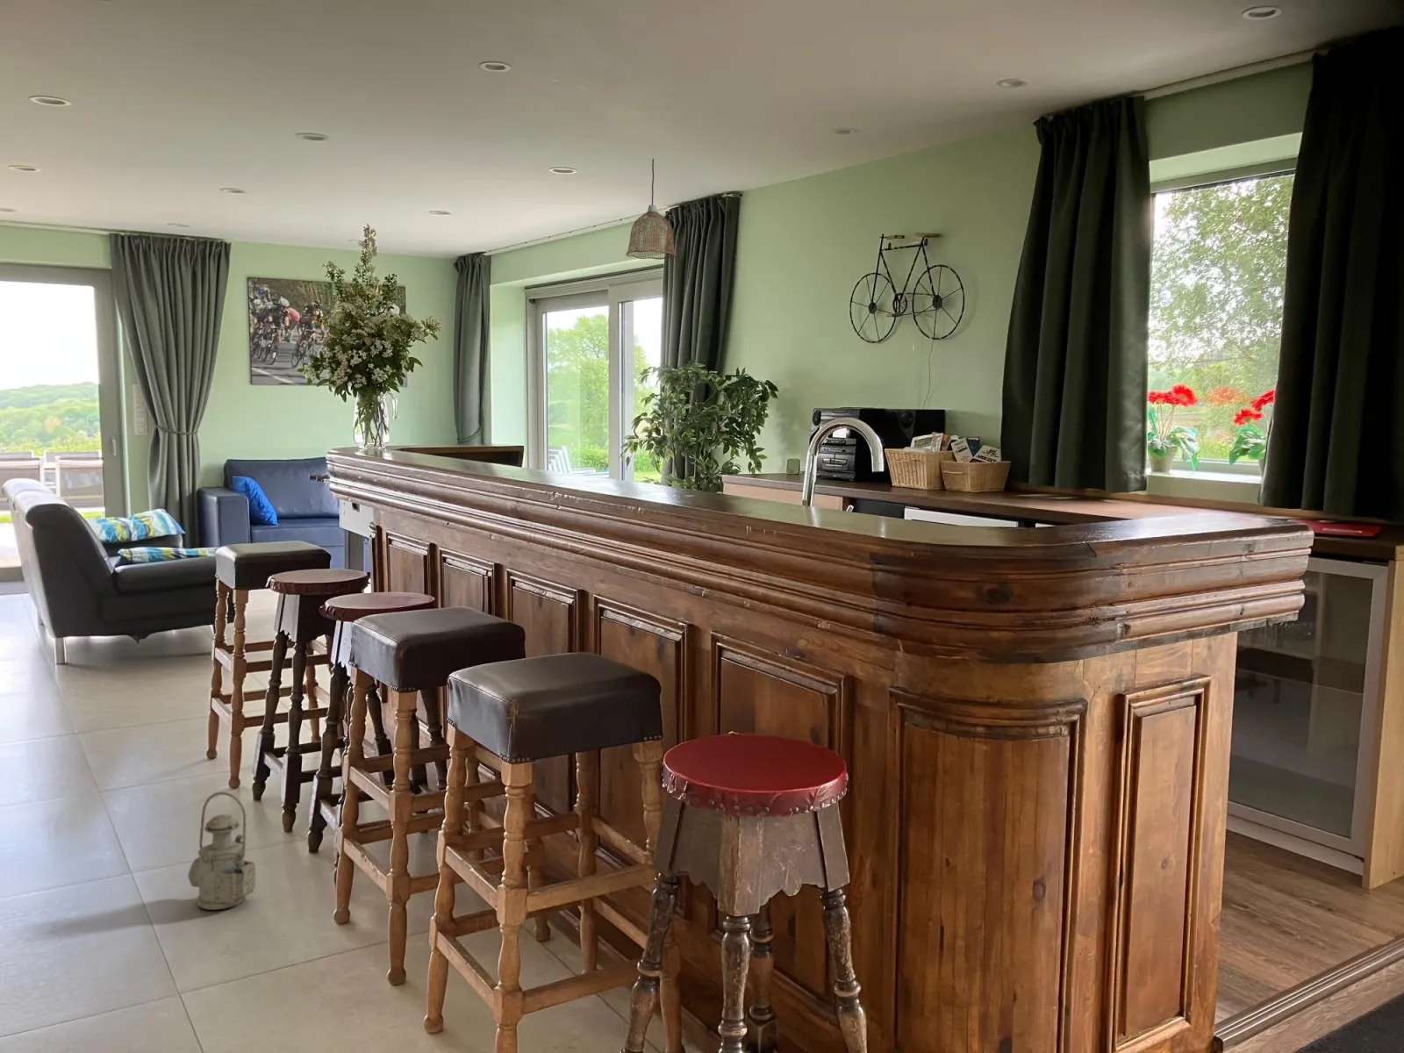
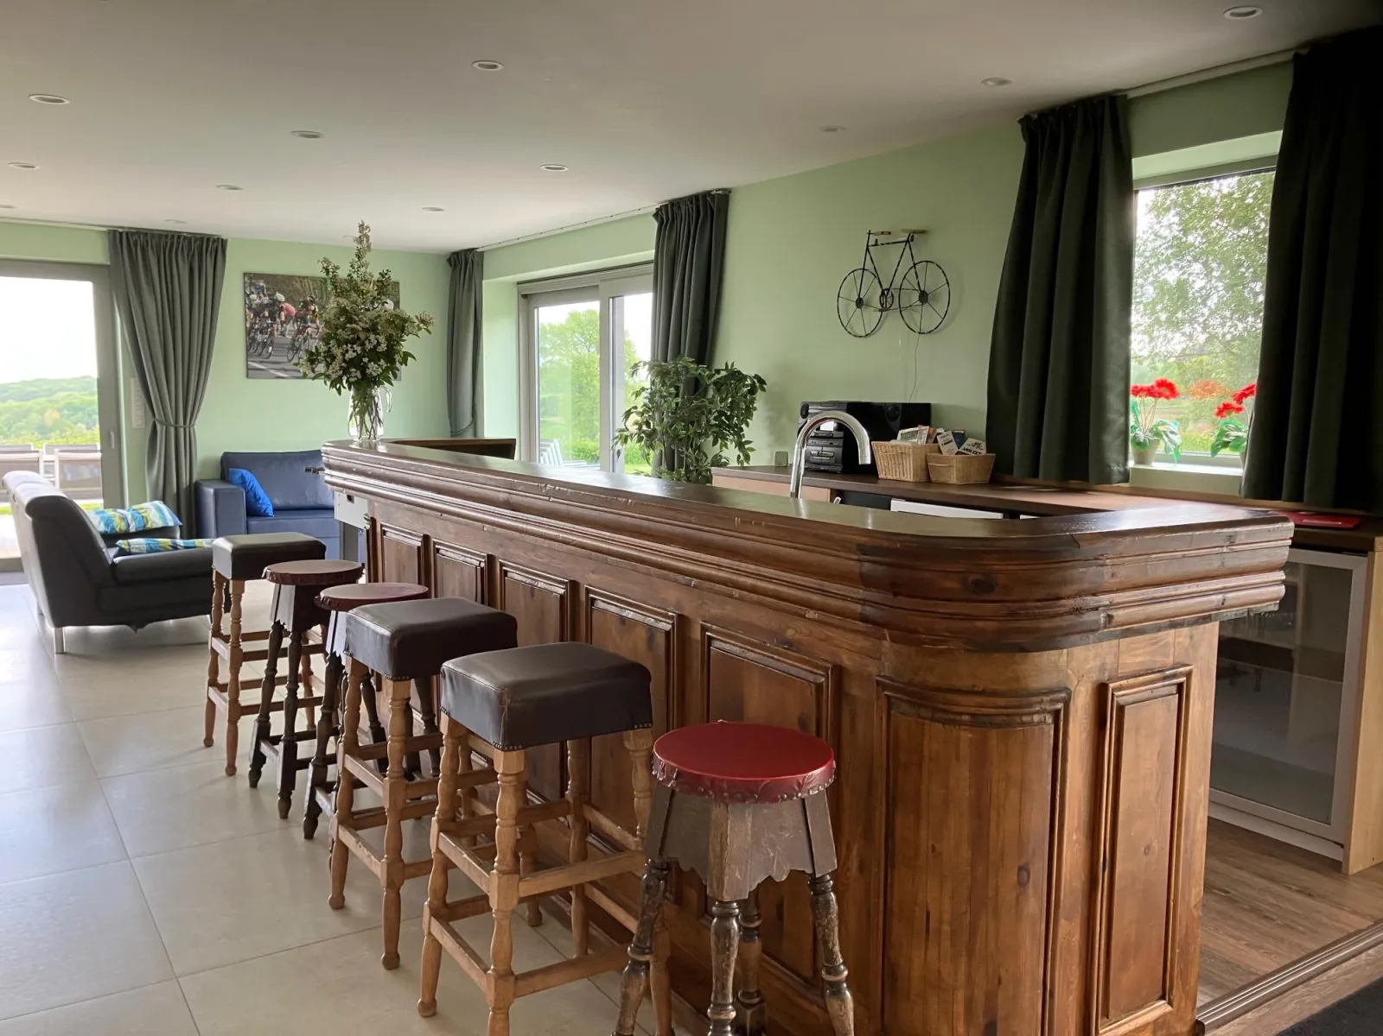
- pendant lamp [625,158,678,261]
- lantern [187,792,256,910]
